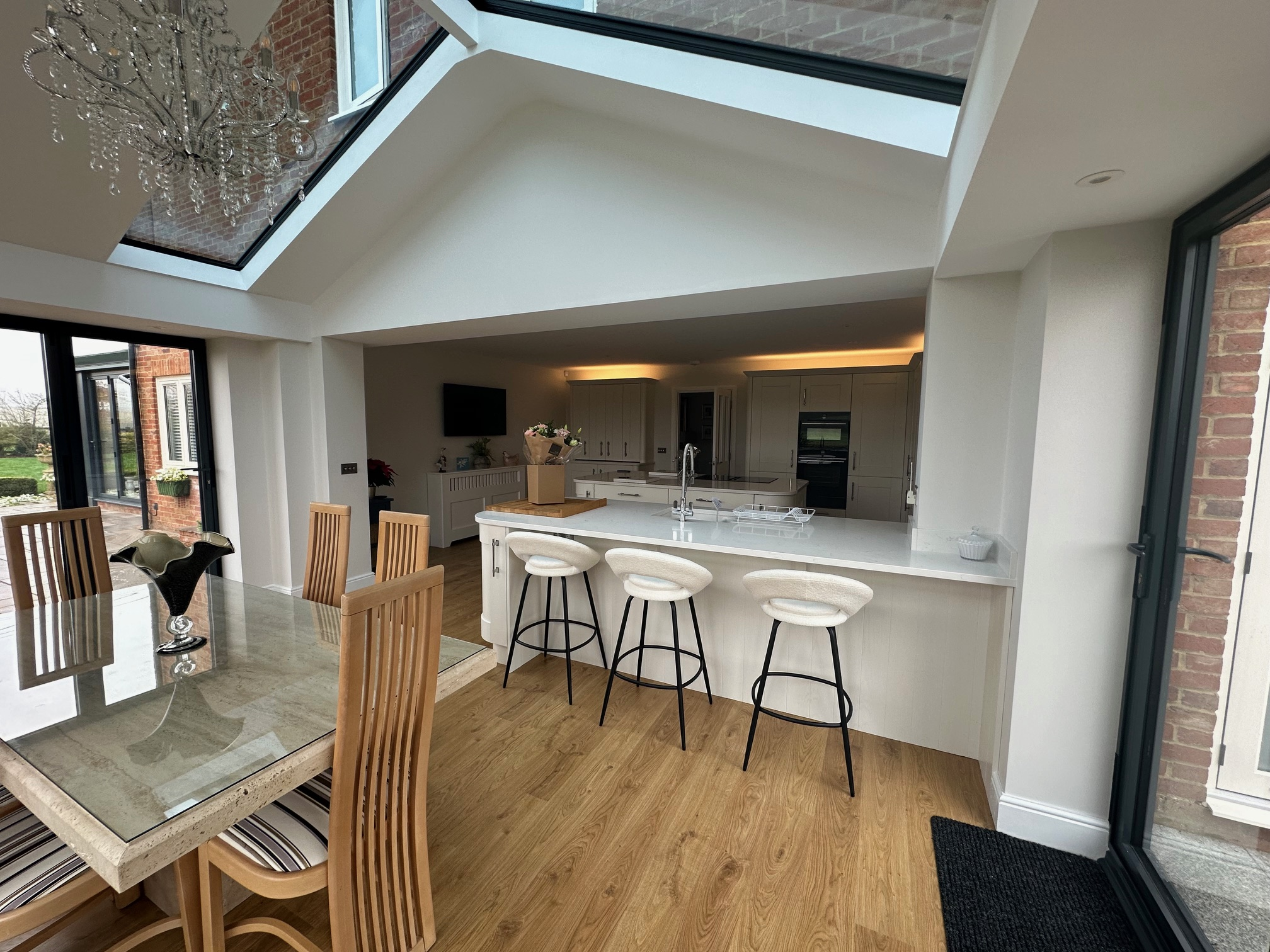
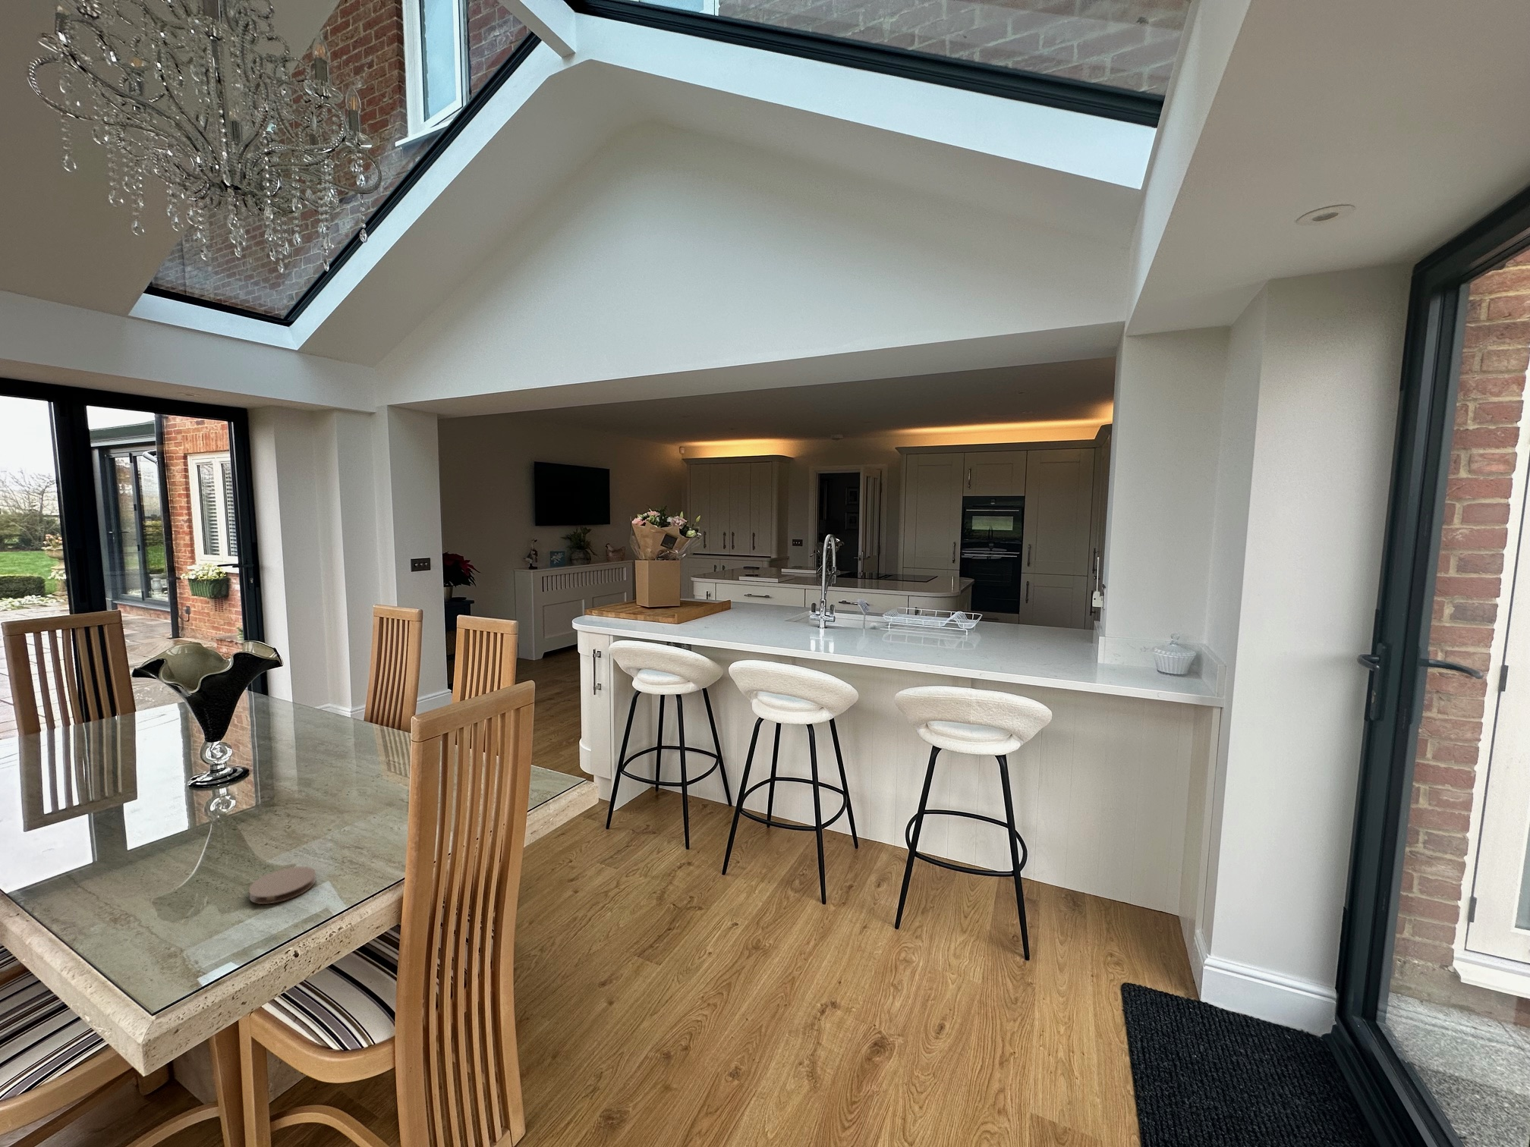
+ coaster [248,865,317,905]
